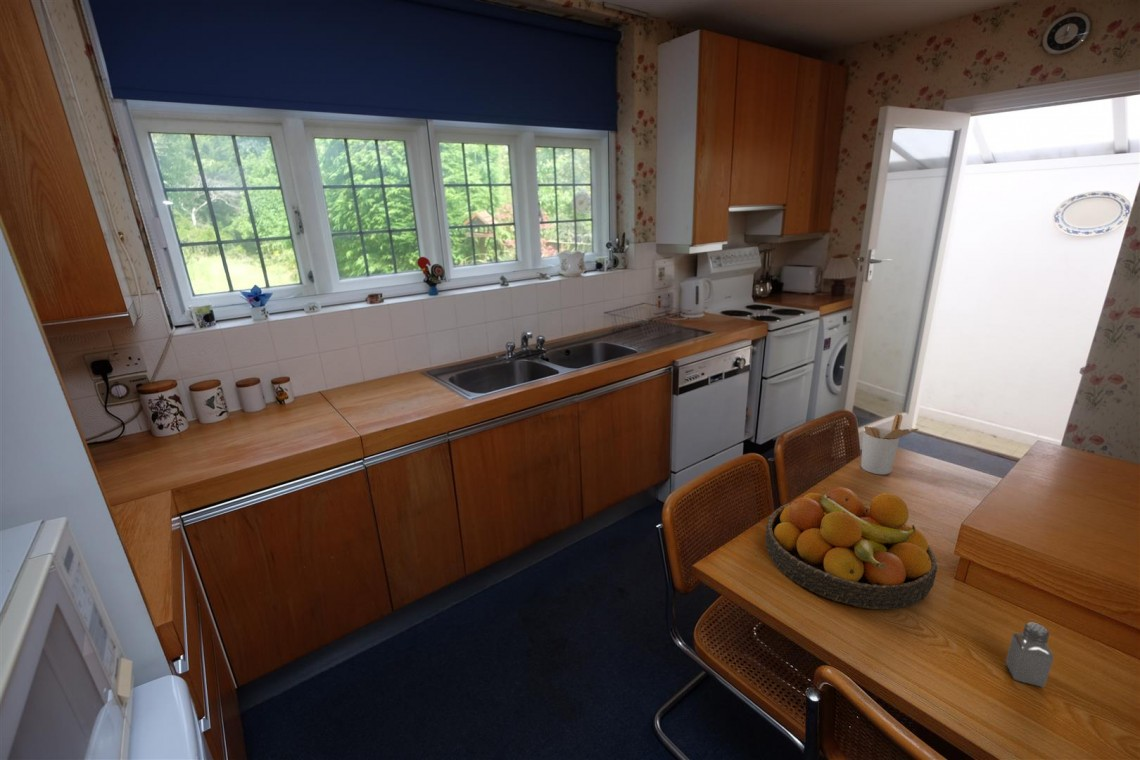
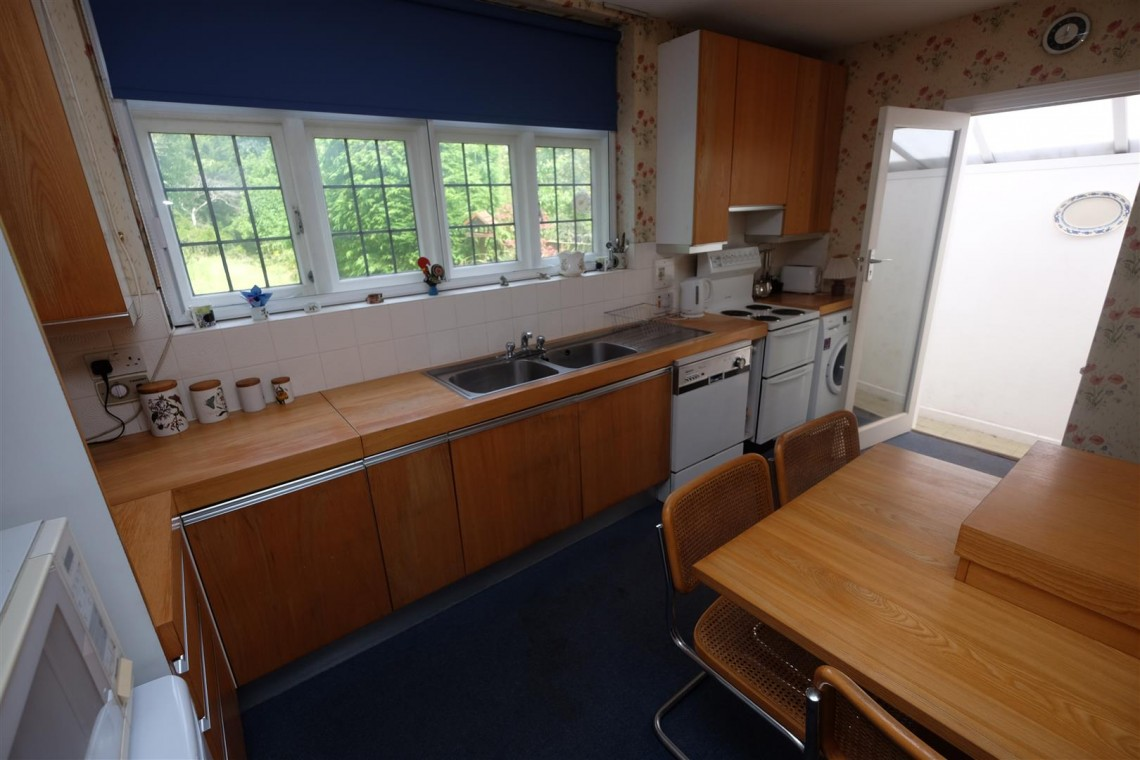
- utensil holder [860,413,919,476]
- saltshaker [1005,621,1054,688]
- fruit bowl [765,486,938,611]
